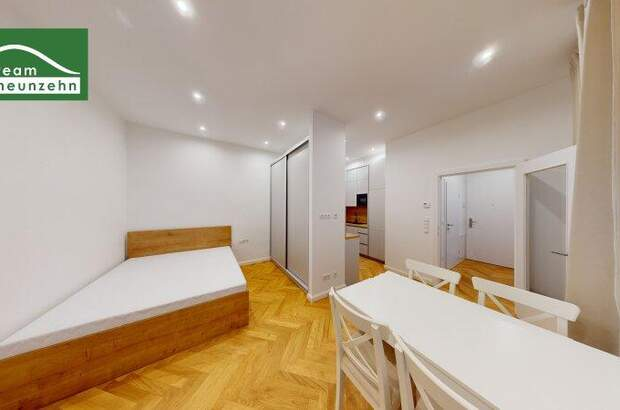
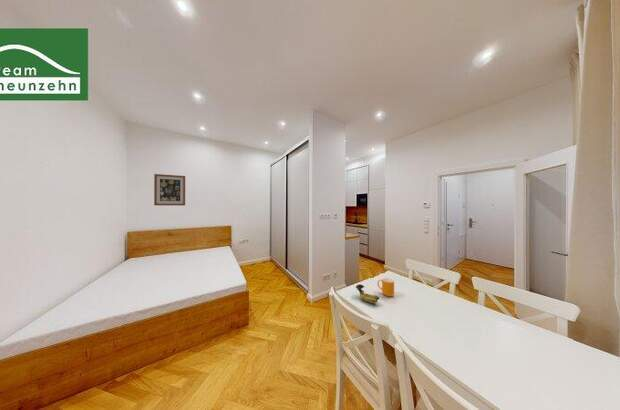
+ mug [376,277,395,297]
+ wall art [153,173,186,206]
+ banana [355,284,380,304]
